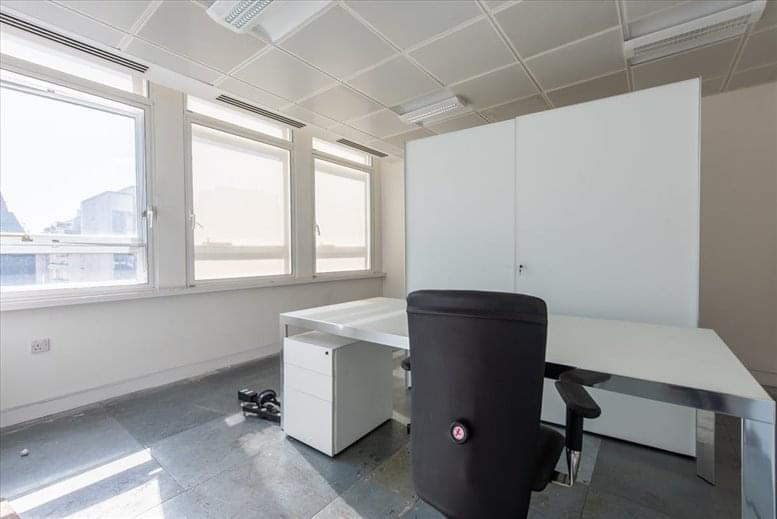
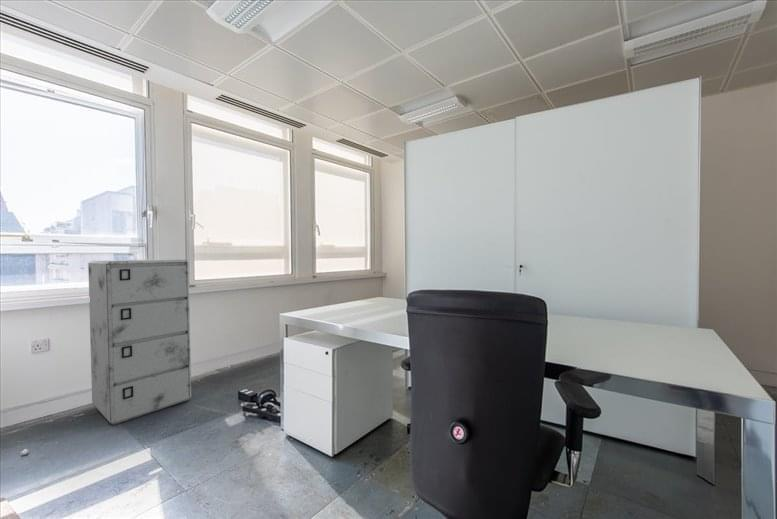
+ filing cabinet [87,258,192,426]
